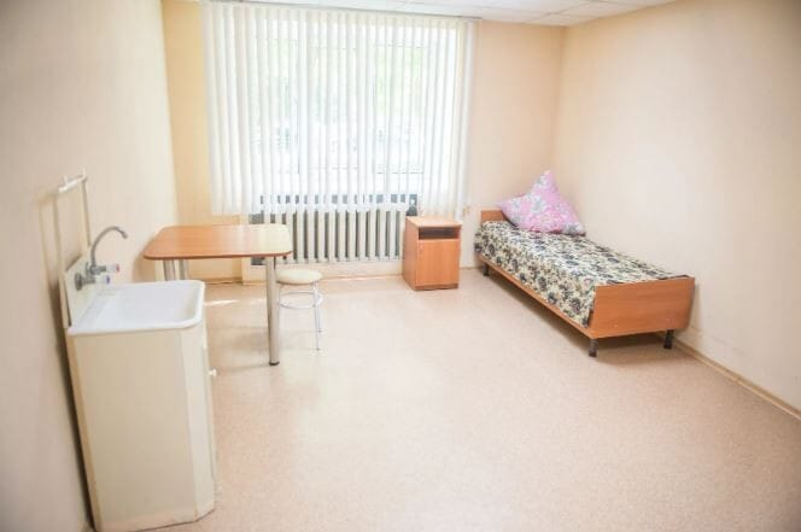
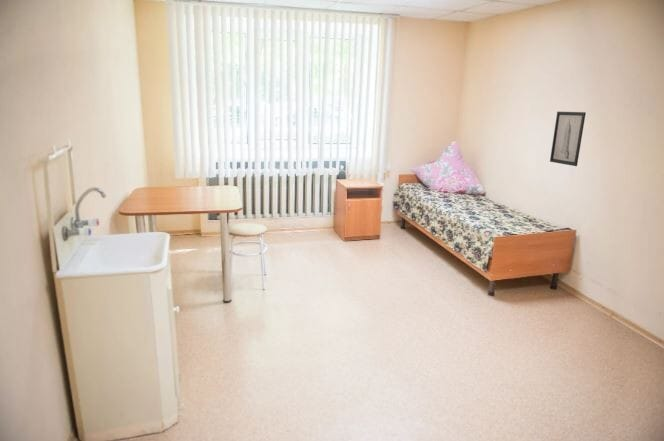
+ wall art [549,111,587,167]
